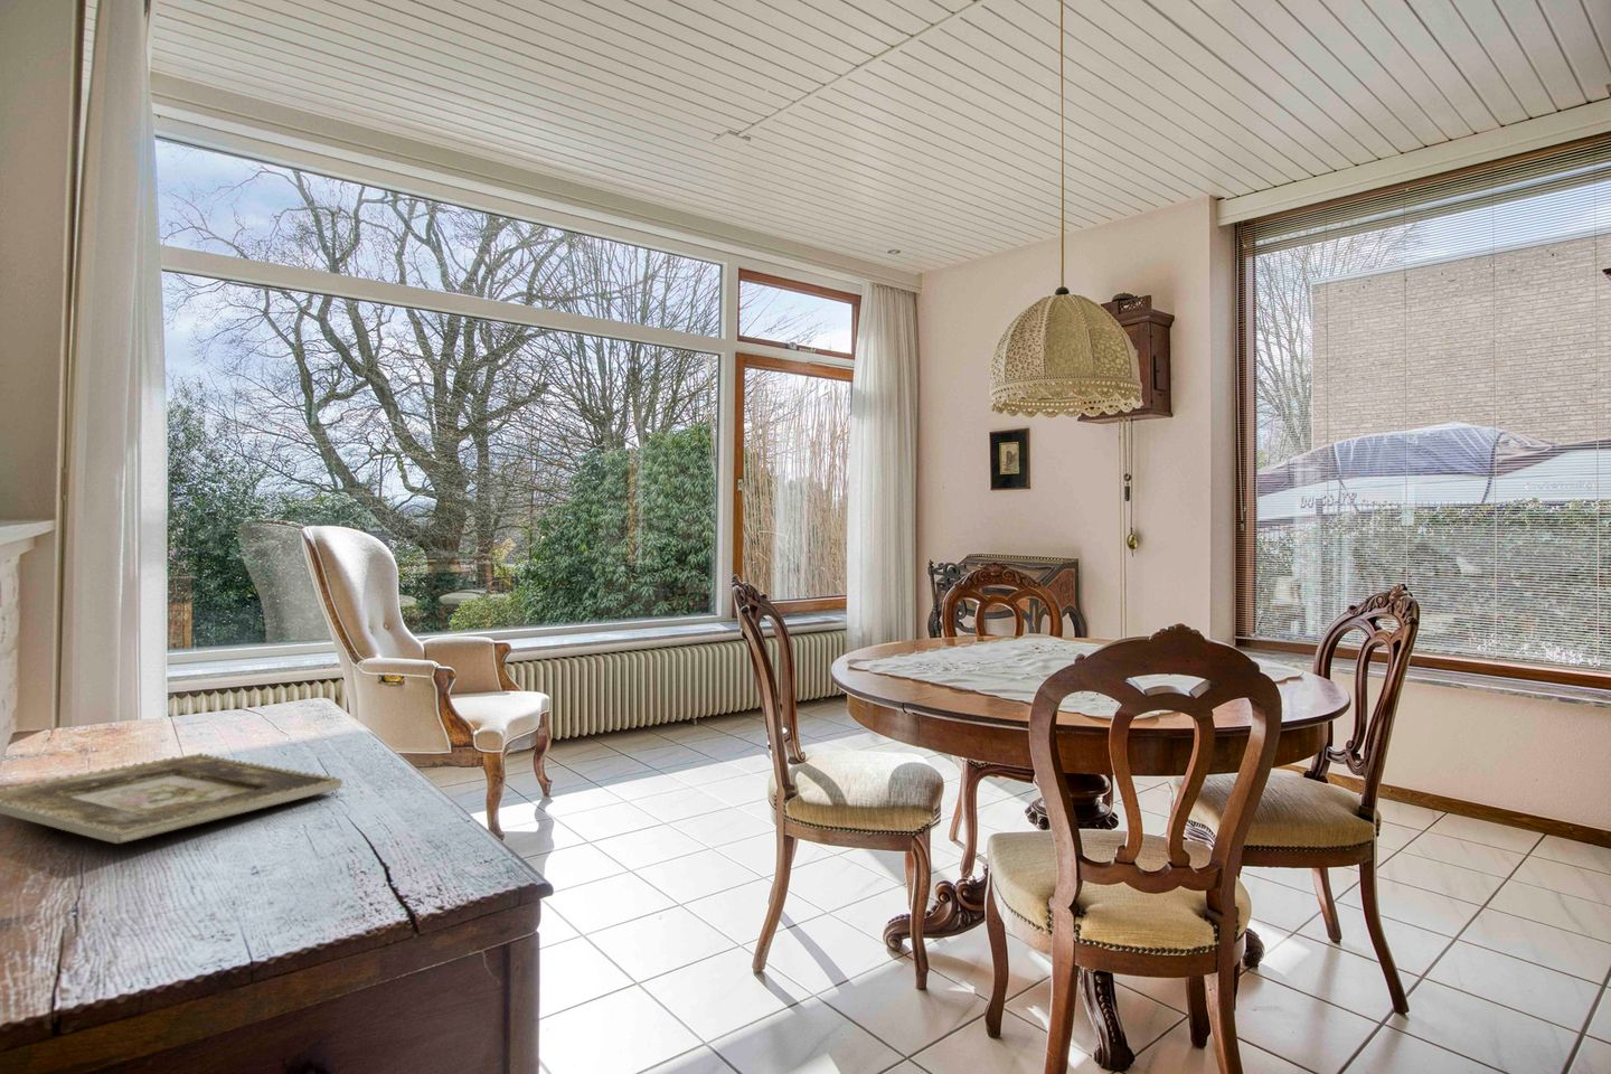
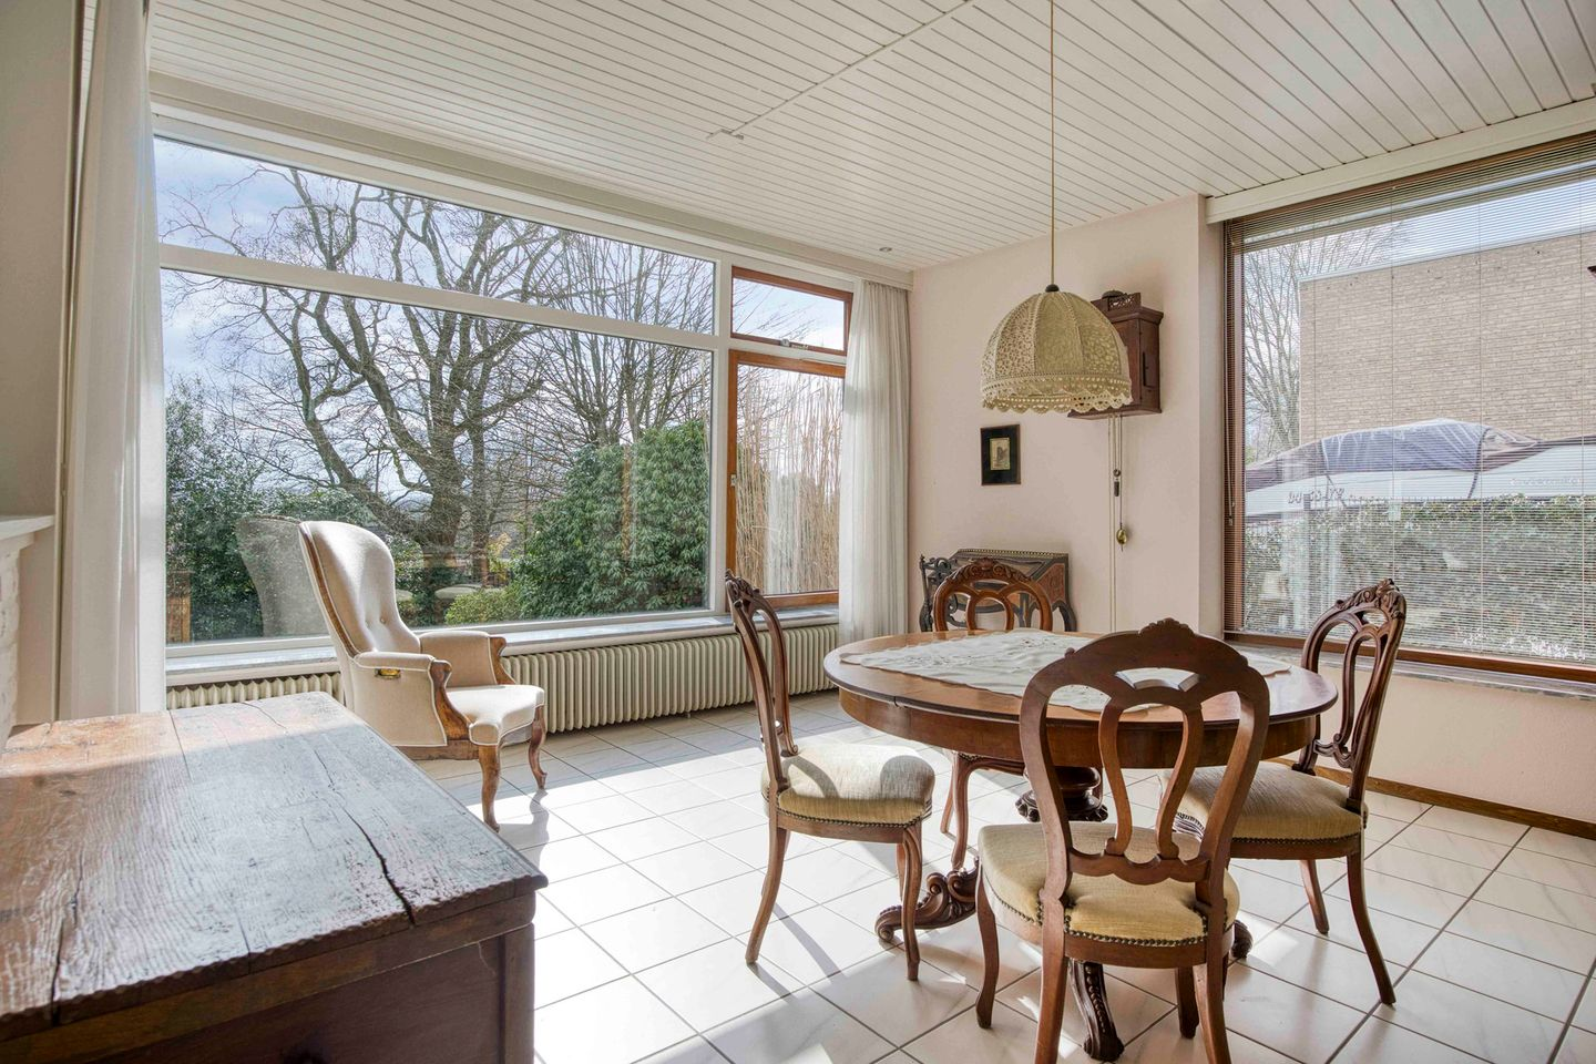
- picture frame [0,752,344,845]
